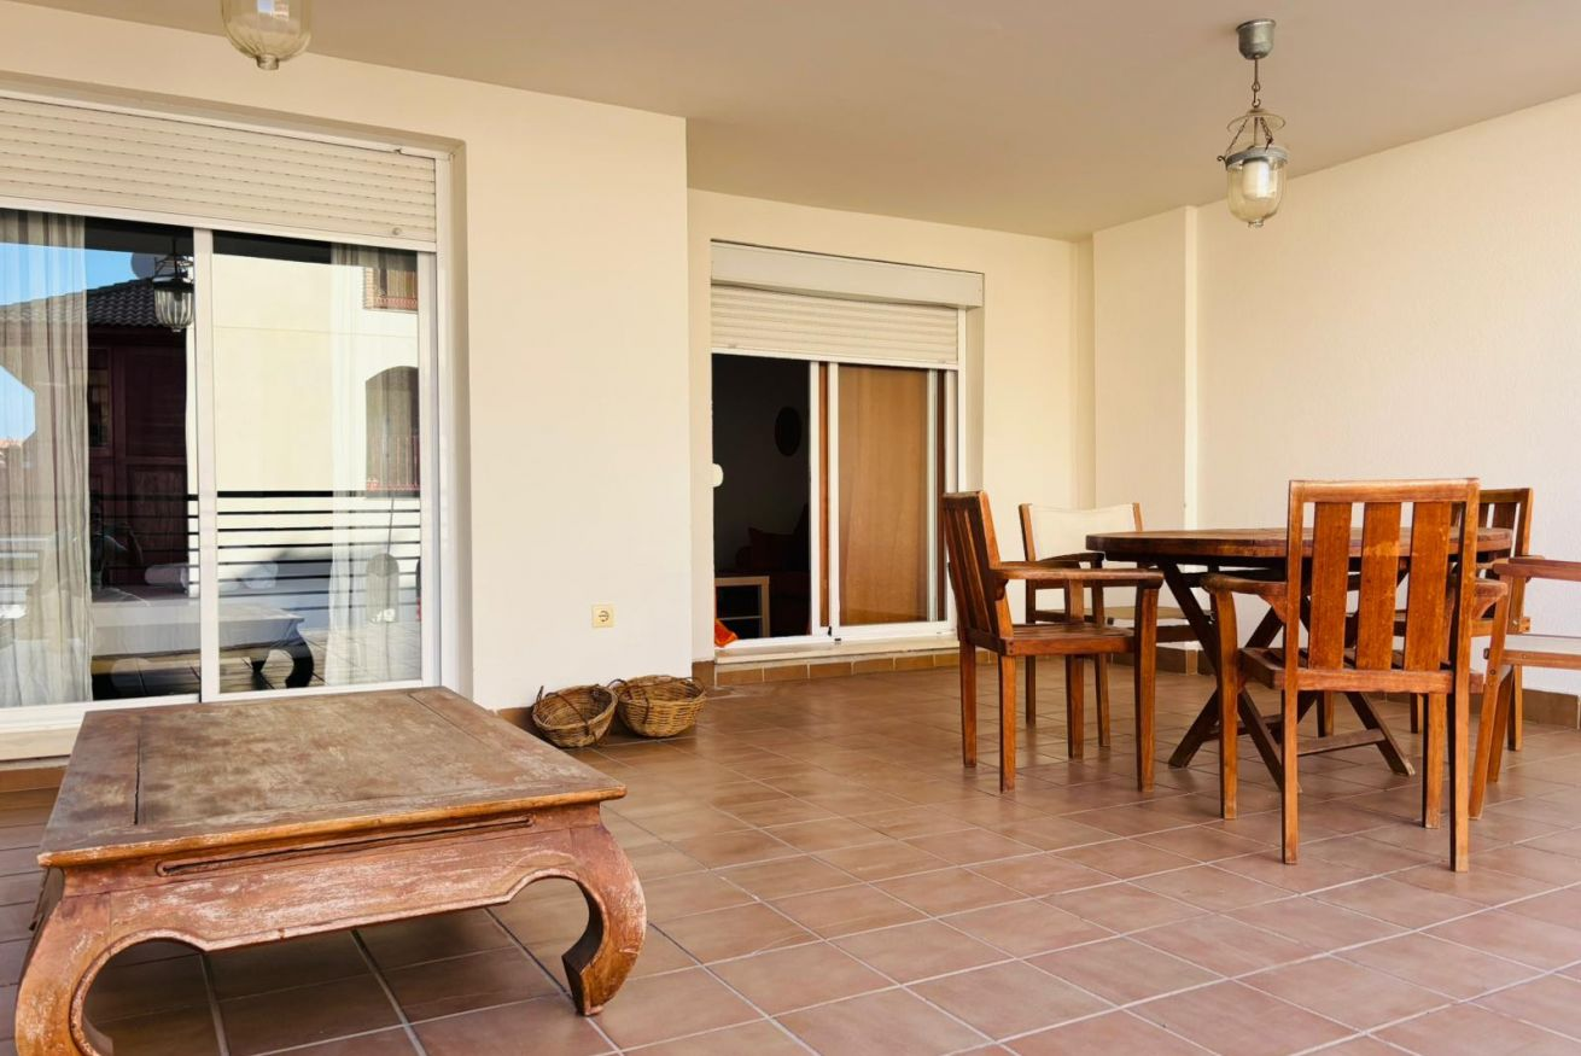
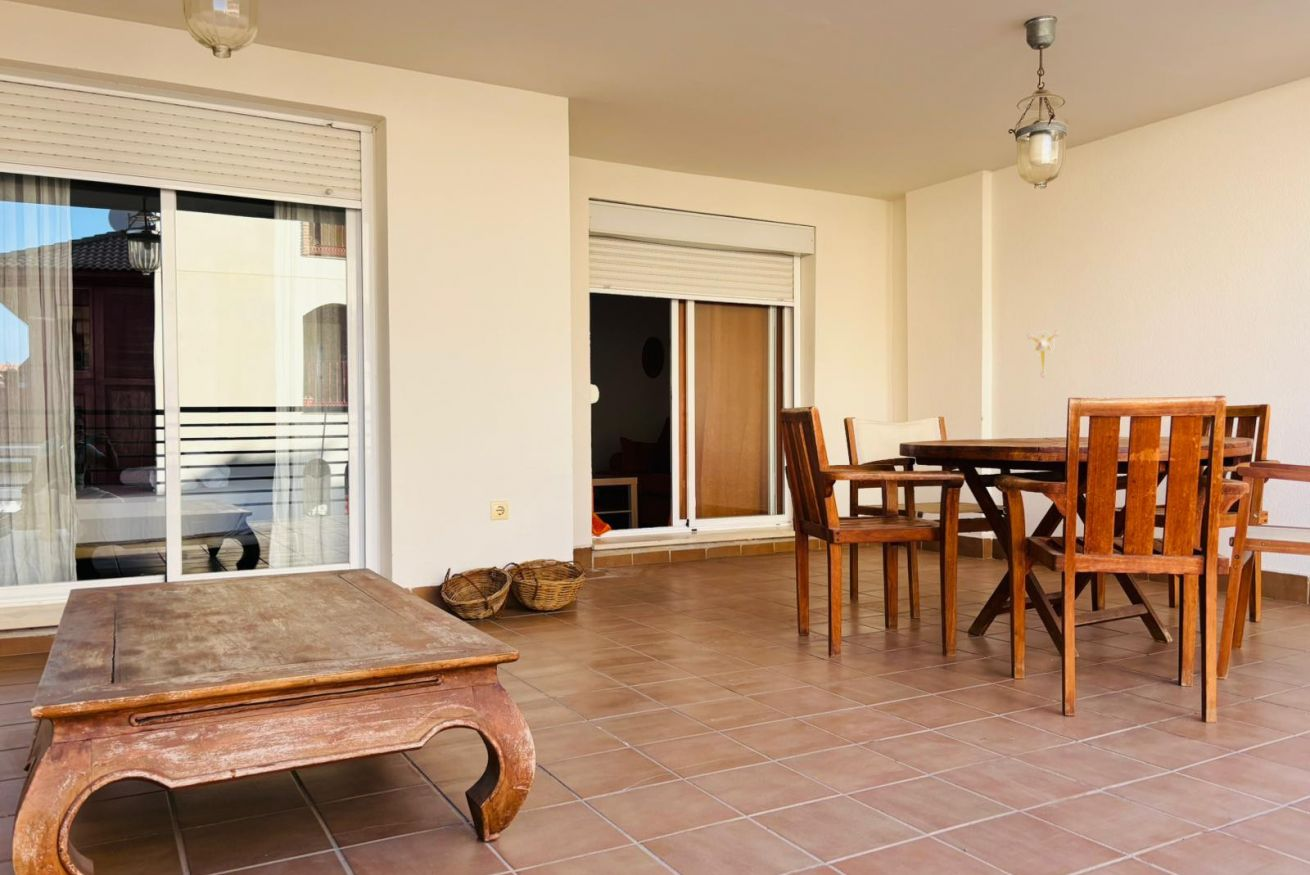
+ wall ornament [1026,329,1061,379]
